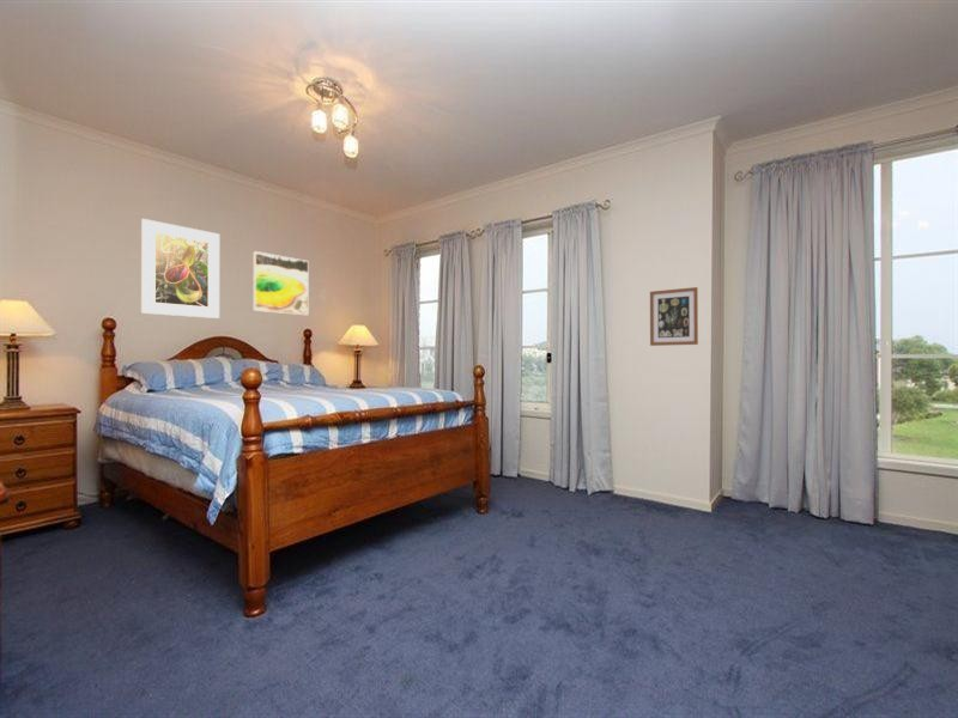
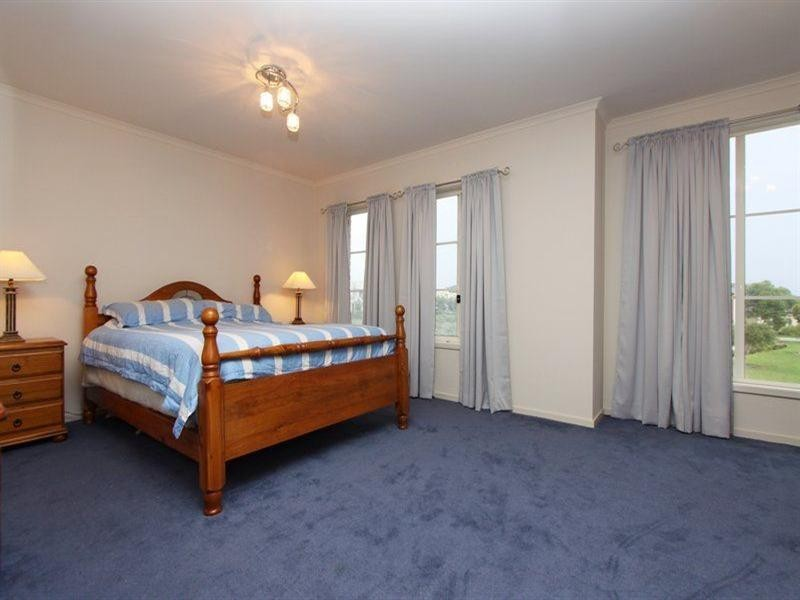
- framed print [253,250,310,316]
- wall art [649,286,699,347]
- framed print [140,218,220,320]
